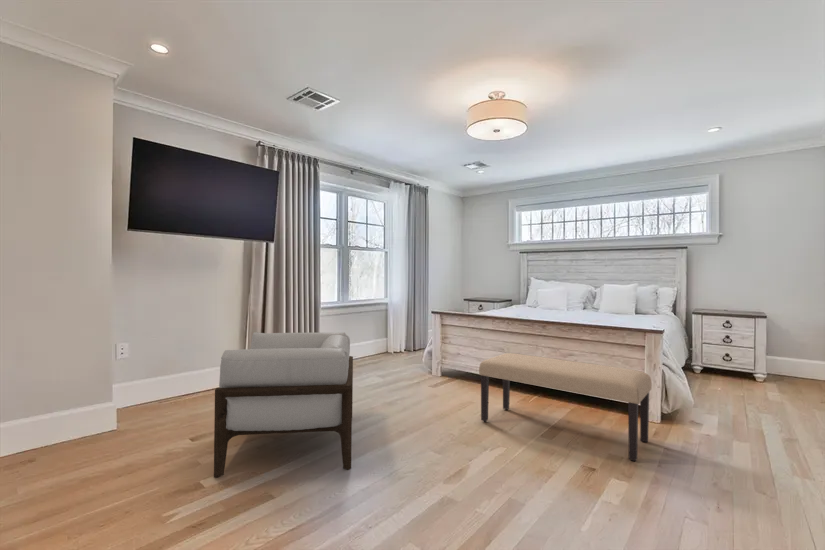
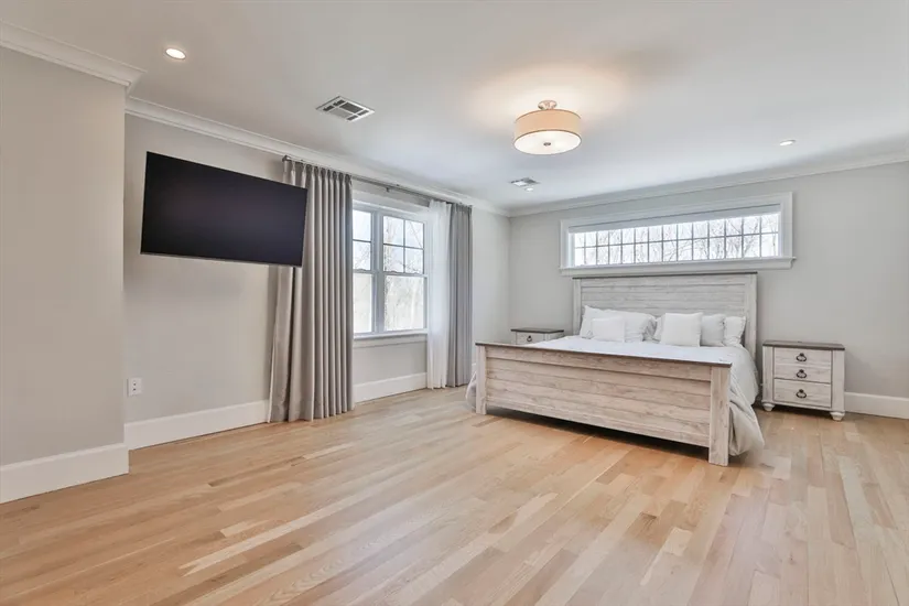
- armchair [213,331,354,478]
- bench [478,352,653,462]
